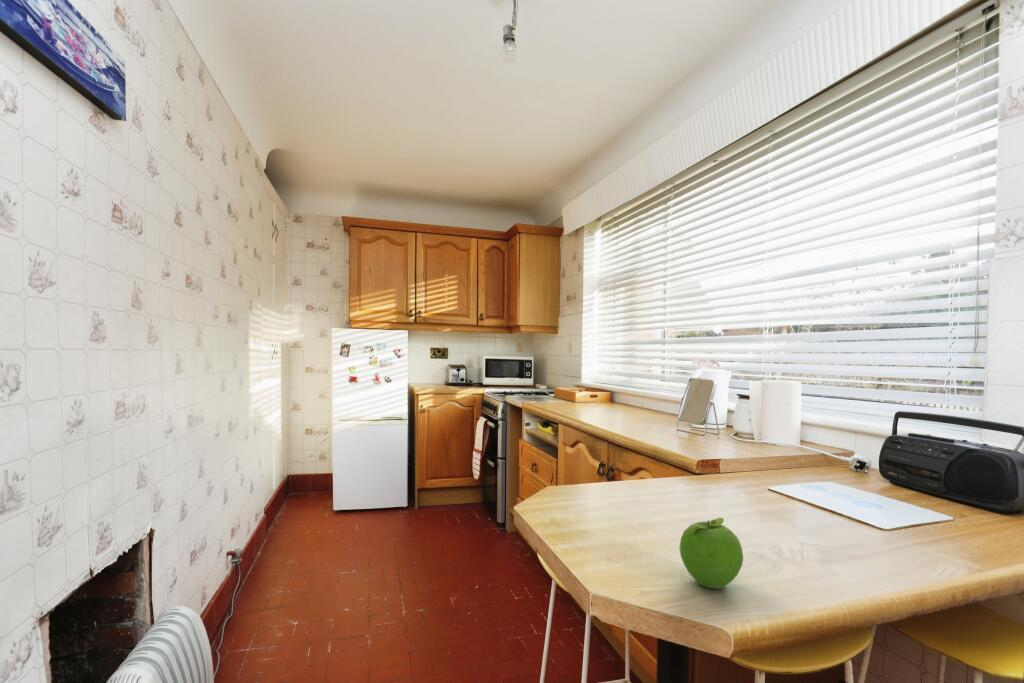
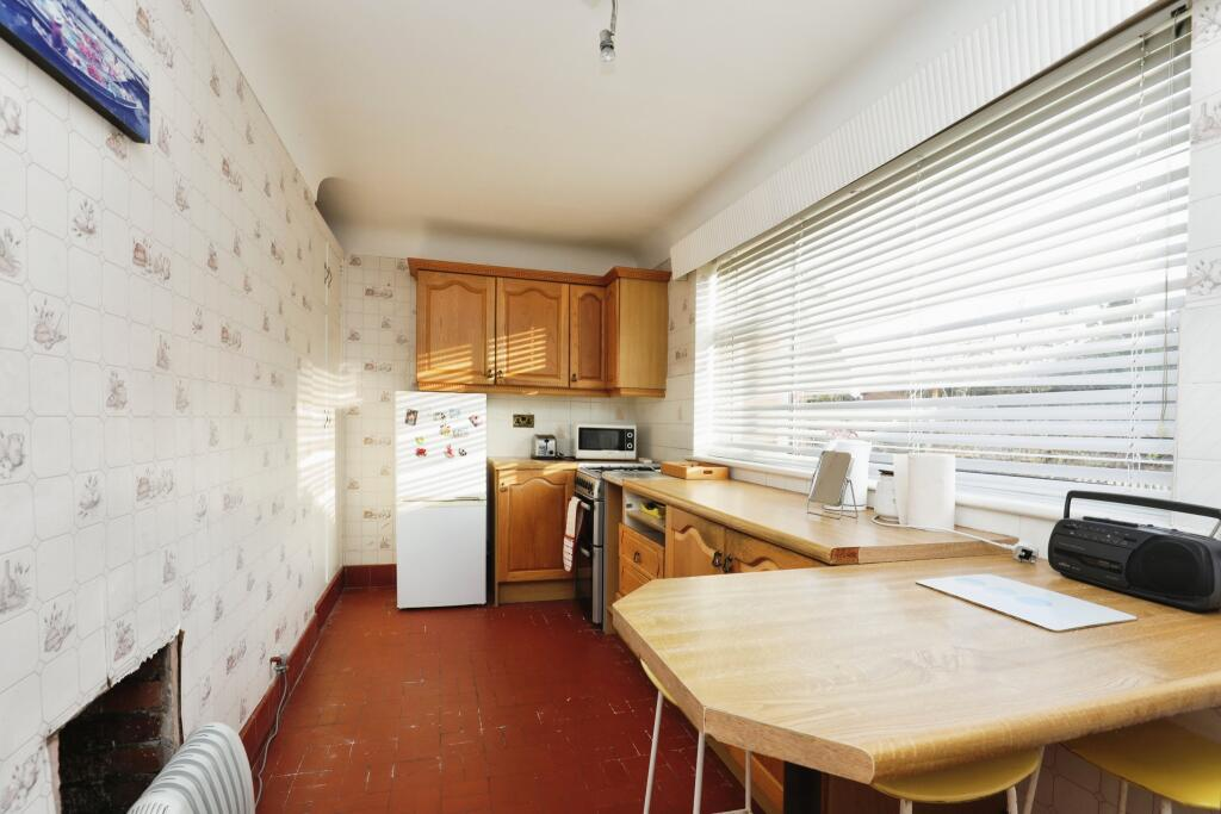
- fruit [678,516,744,590]
